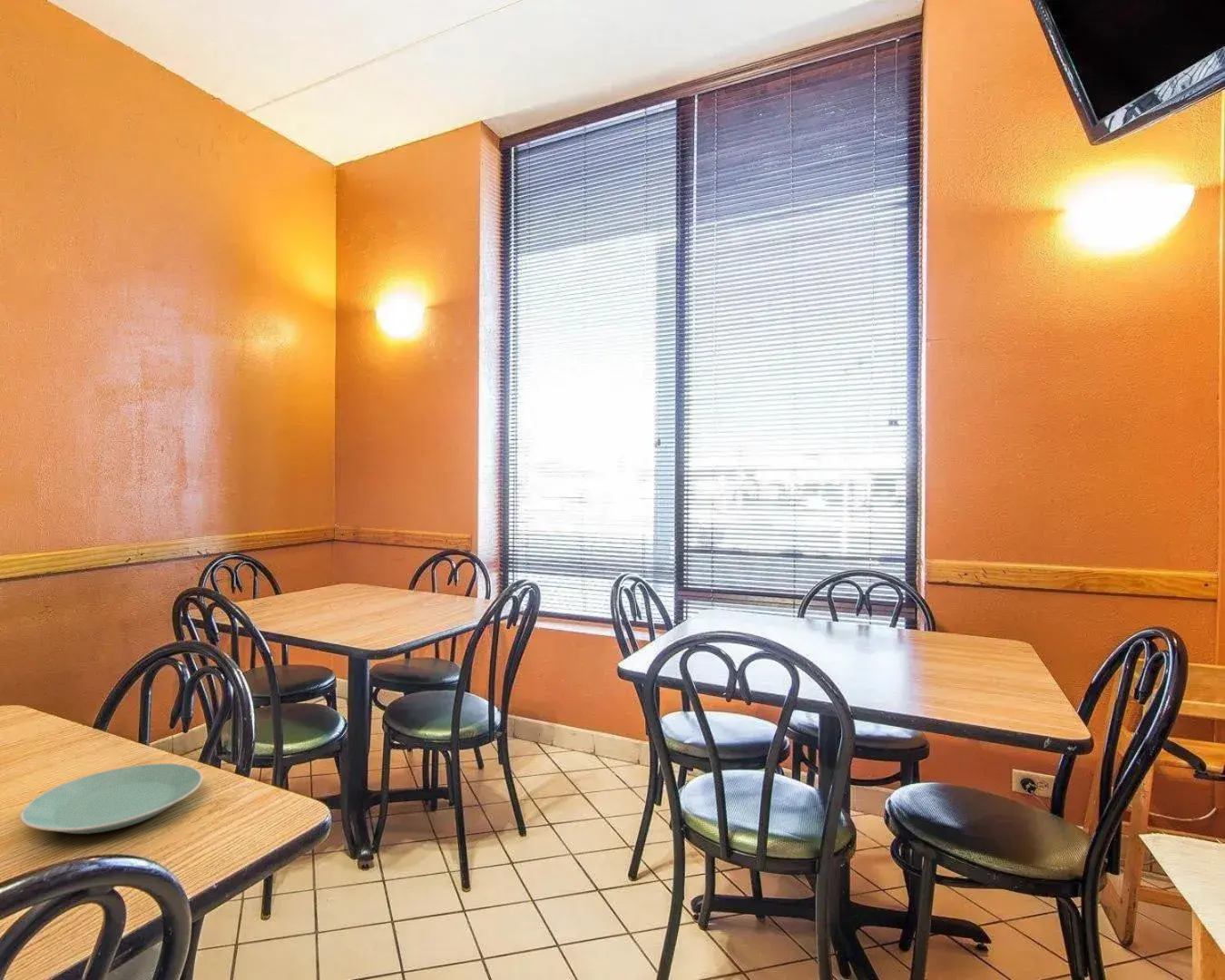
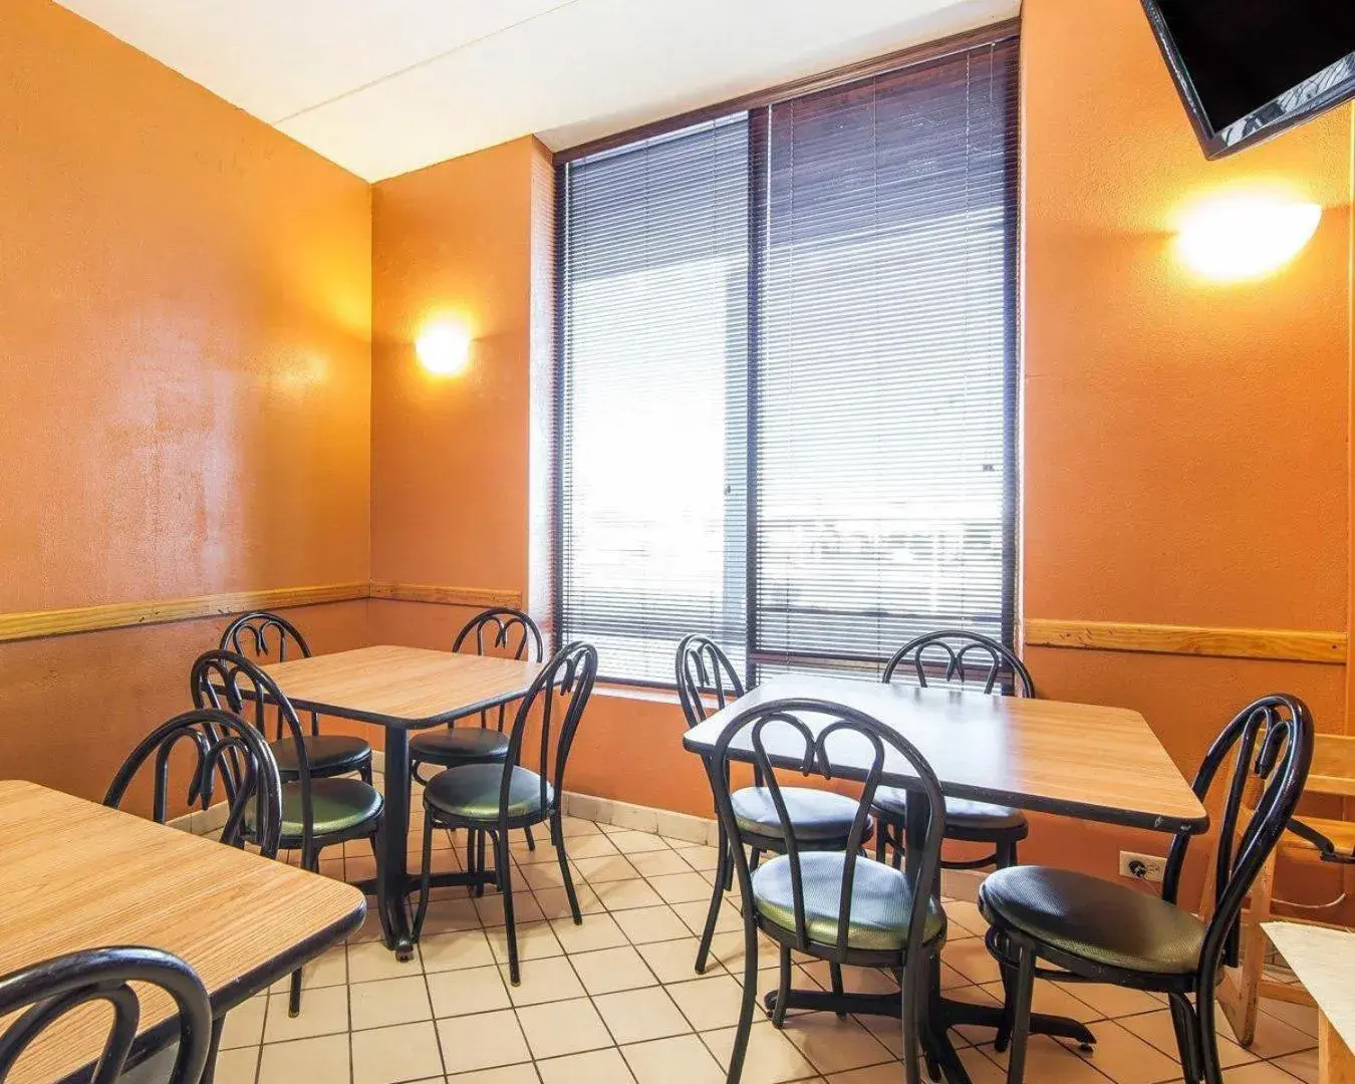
- plate [19,762,204,835]
